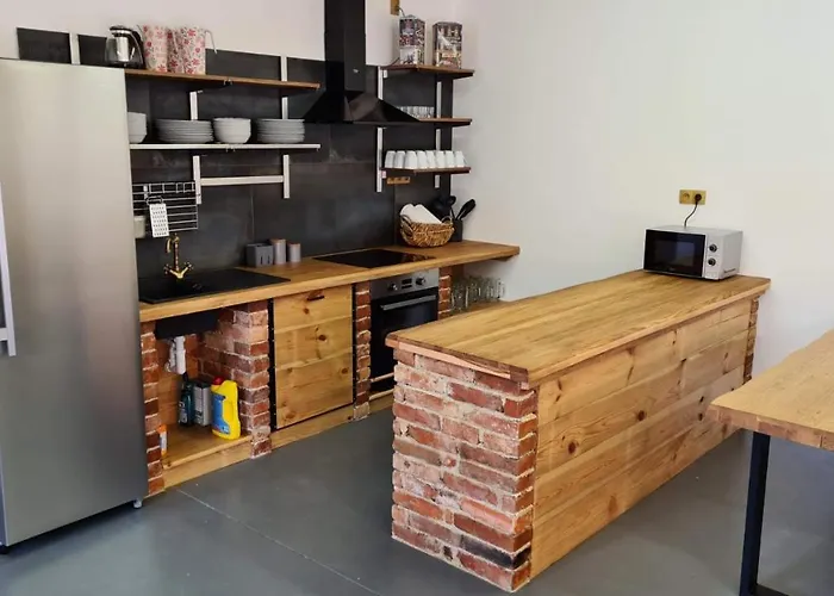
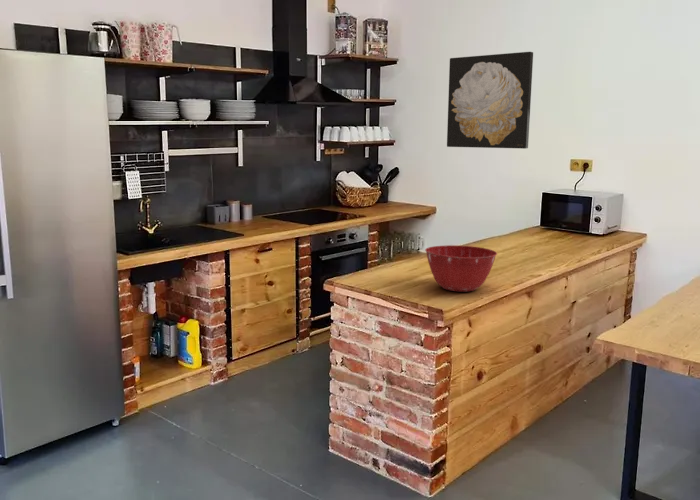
+ mixing bowl [424,244,498,292]
+ wall art [446,51,534,150]
